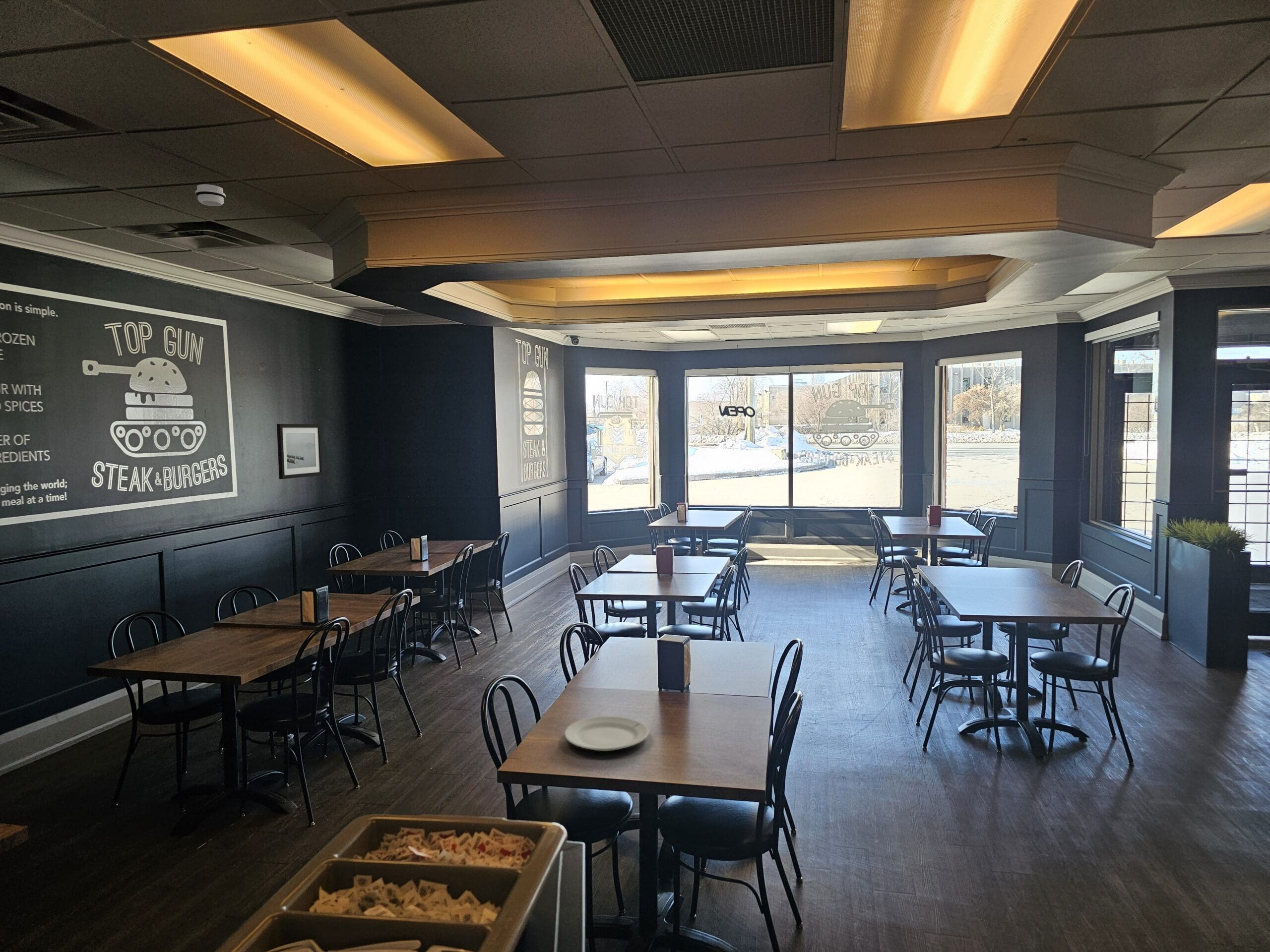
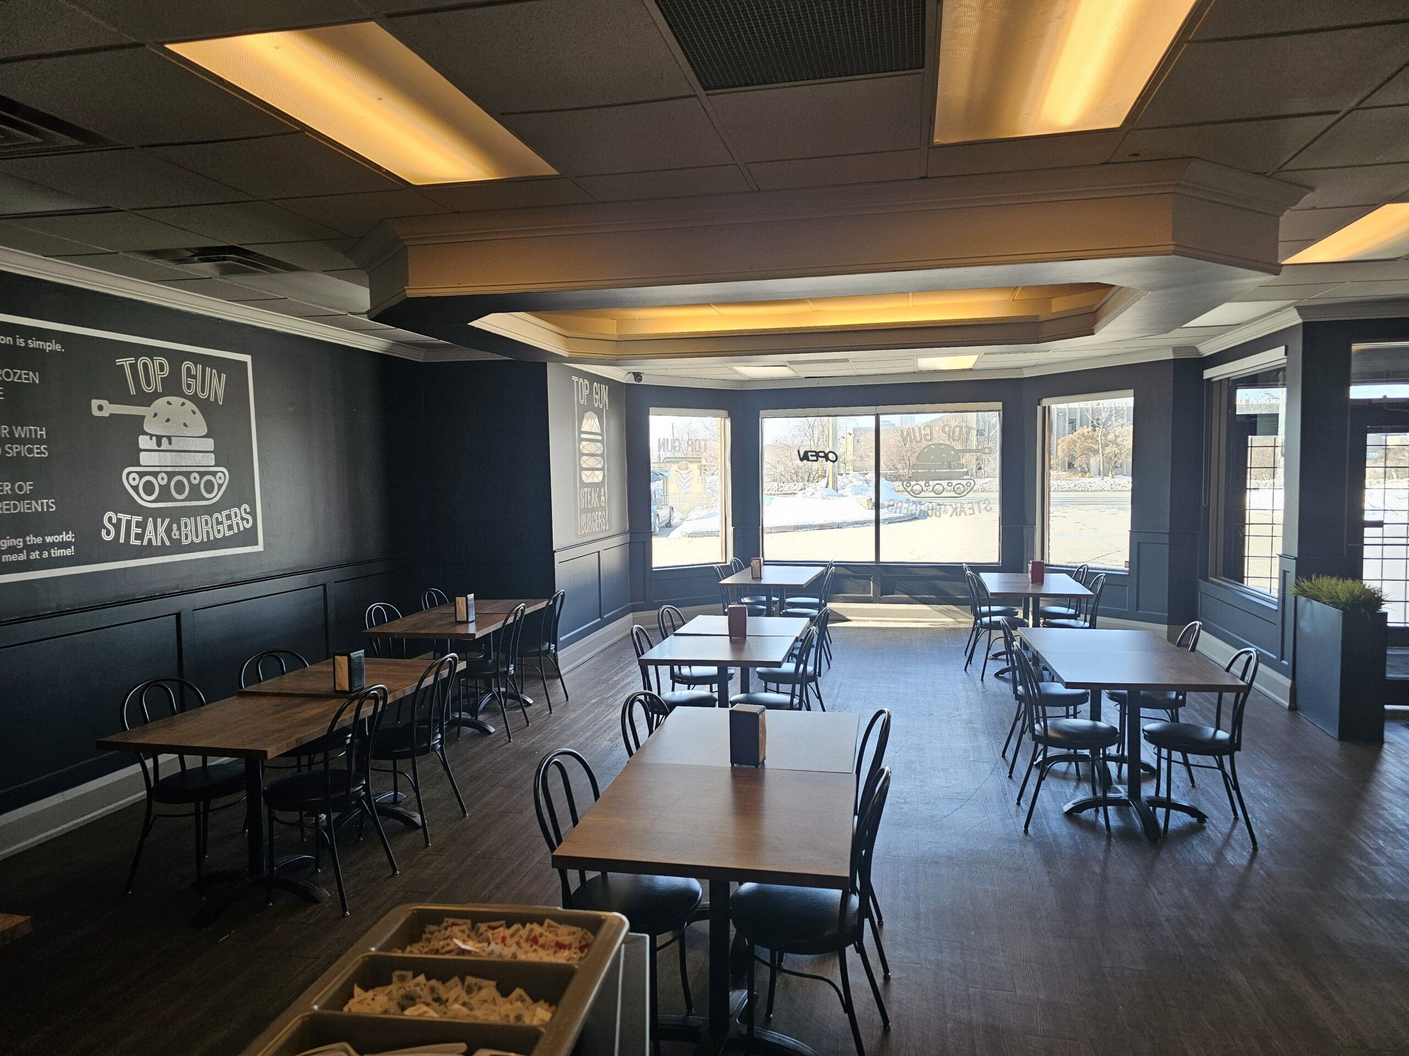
- wall art [276,423,323,479]
- smoke detector [195,184,226,207]
- chinaware [564,716,649,752]
